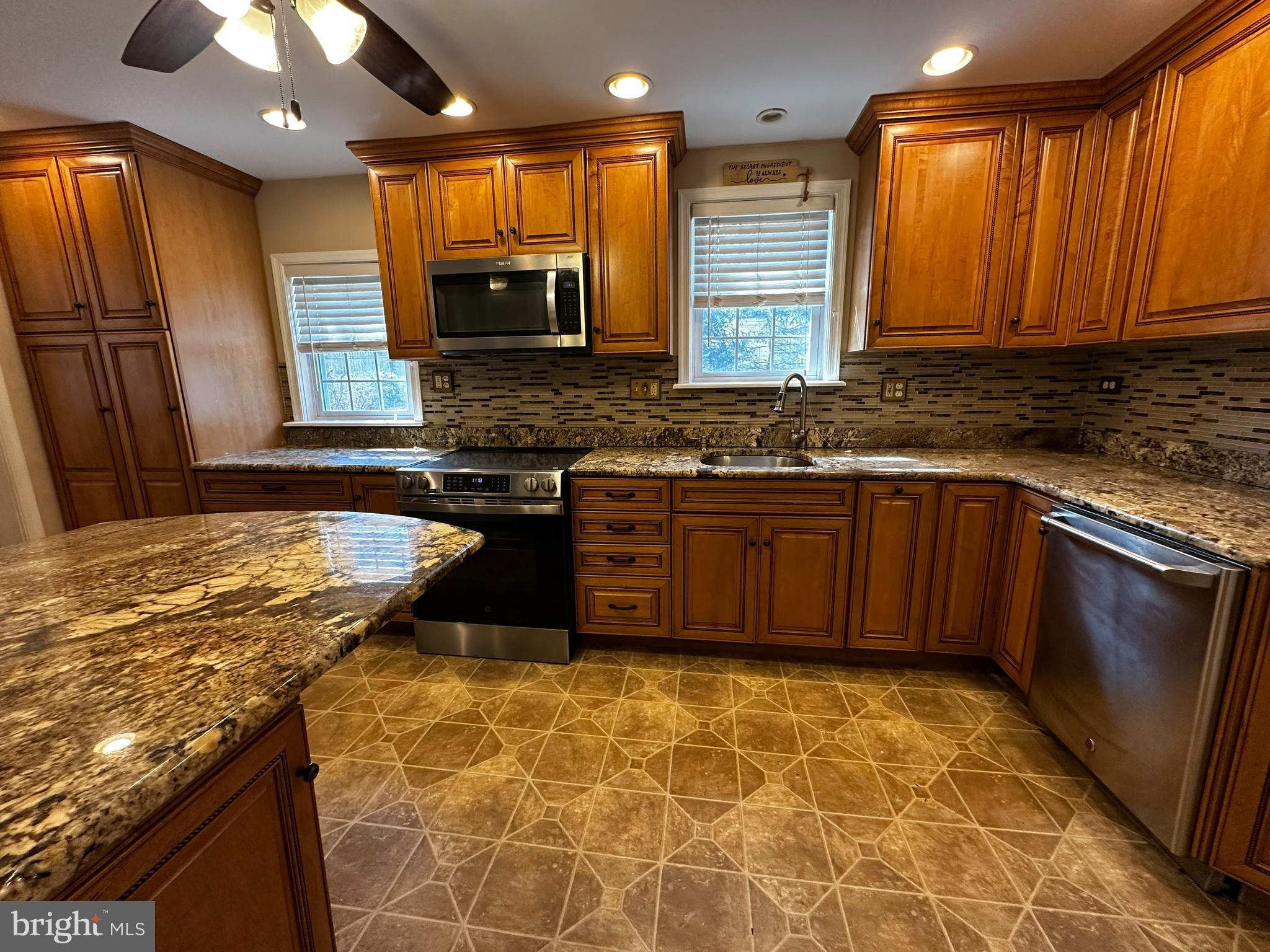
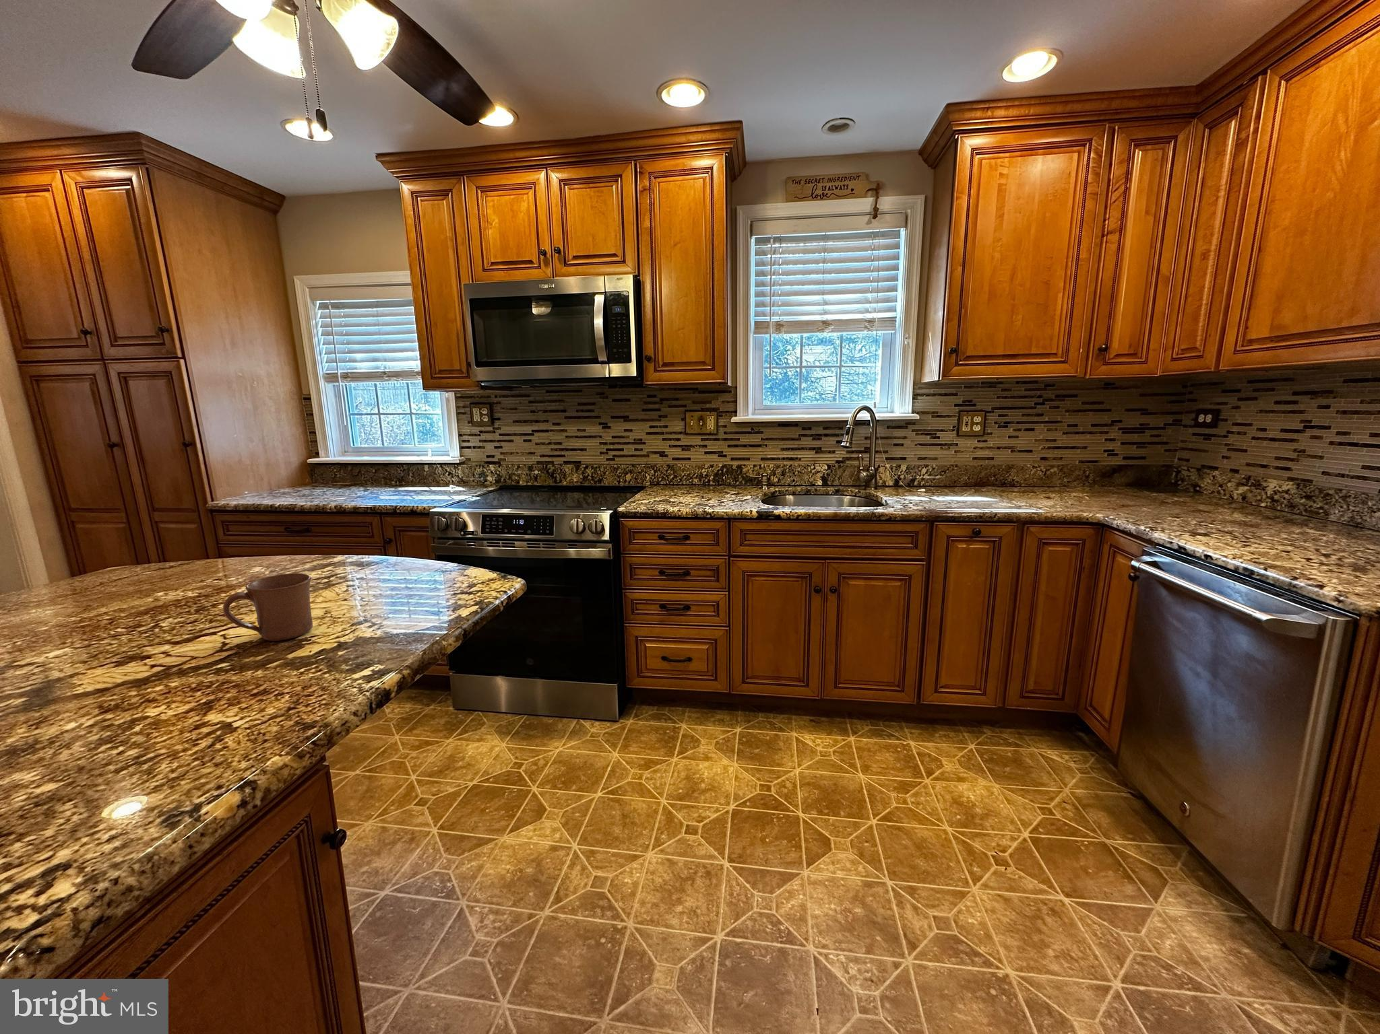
+ mug [223,572,313,642]
